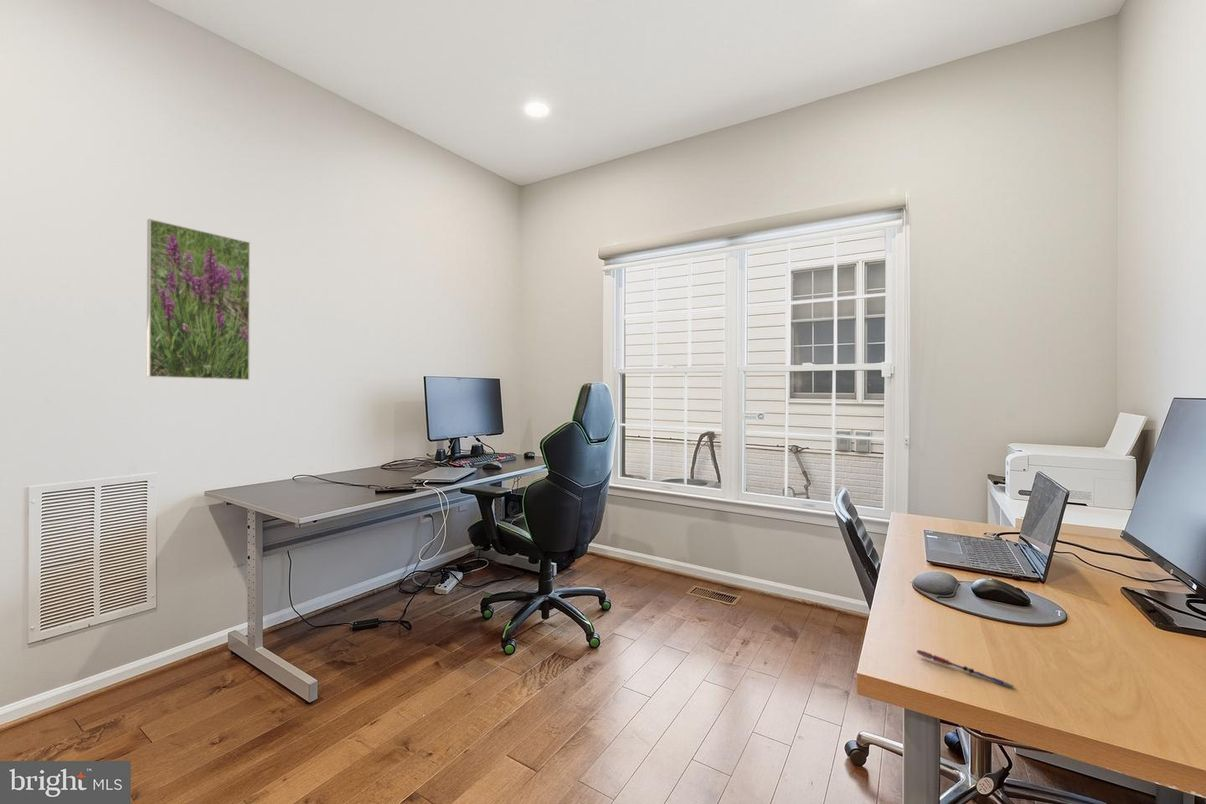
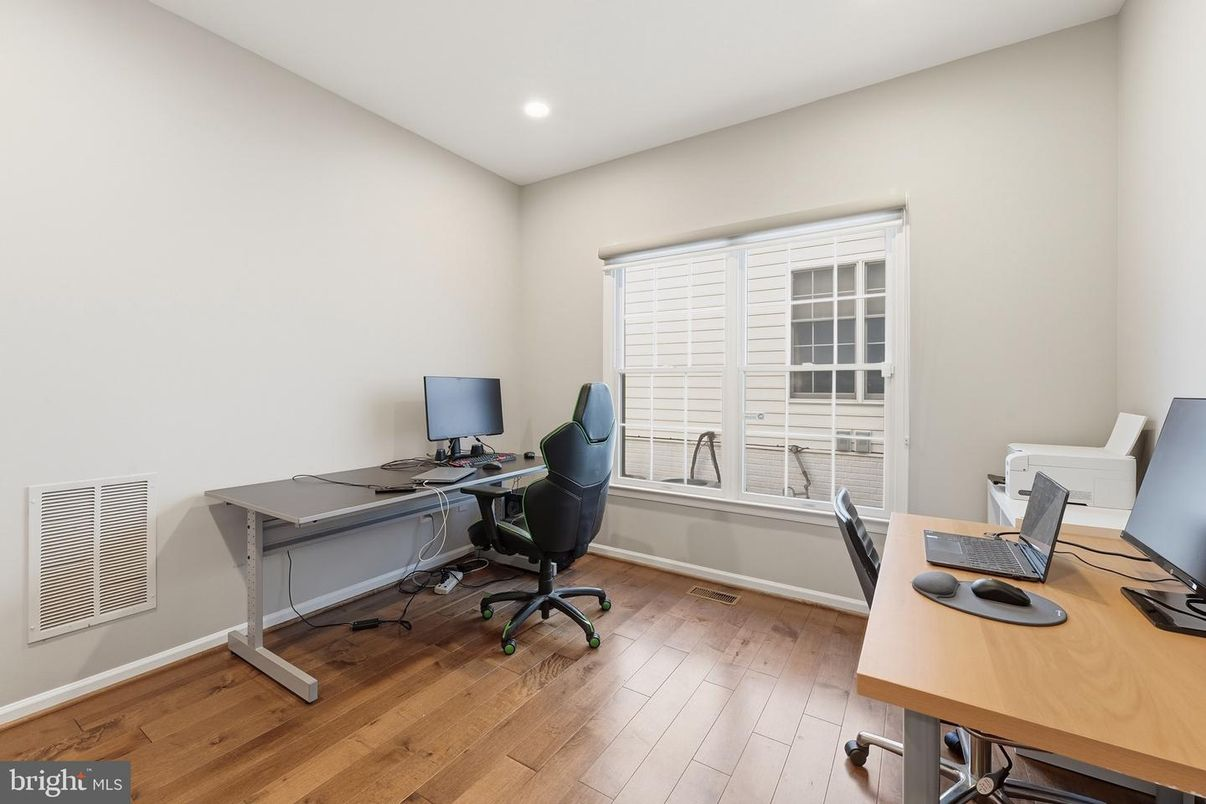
- pen [916,649,1015,690]
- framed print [146,218,251,381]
